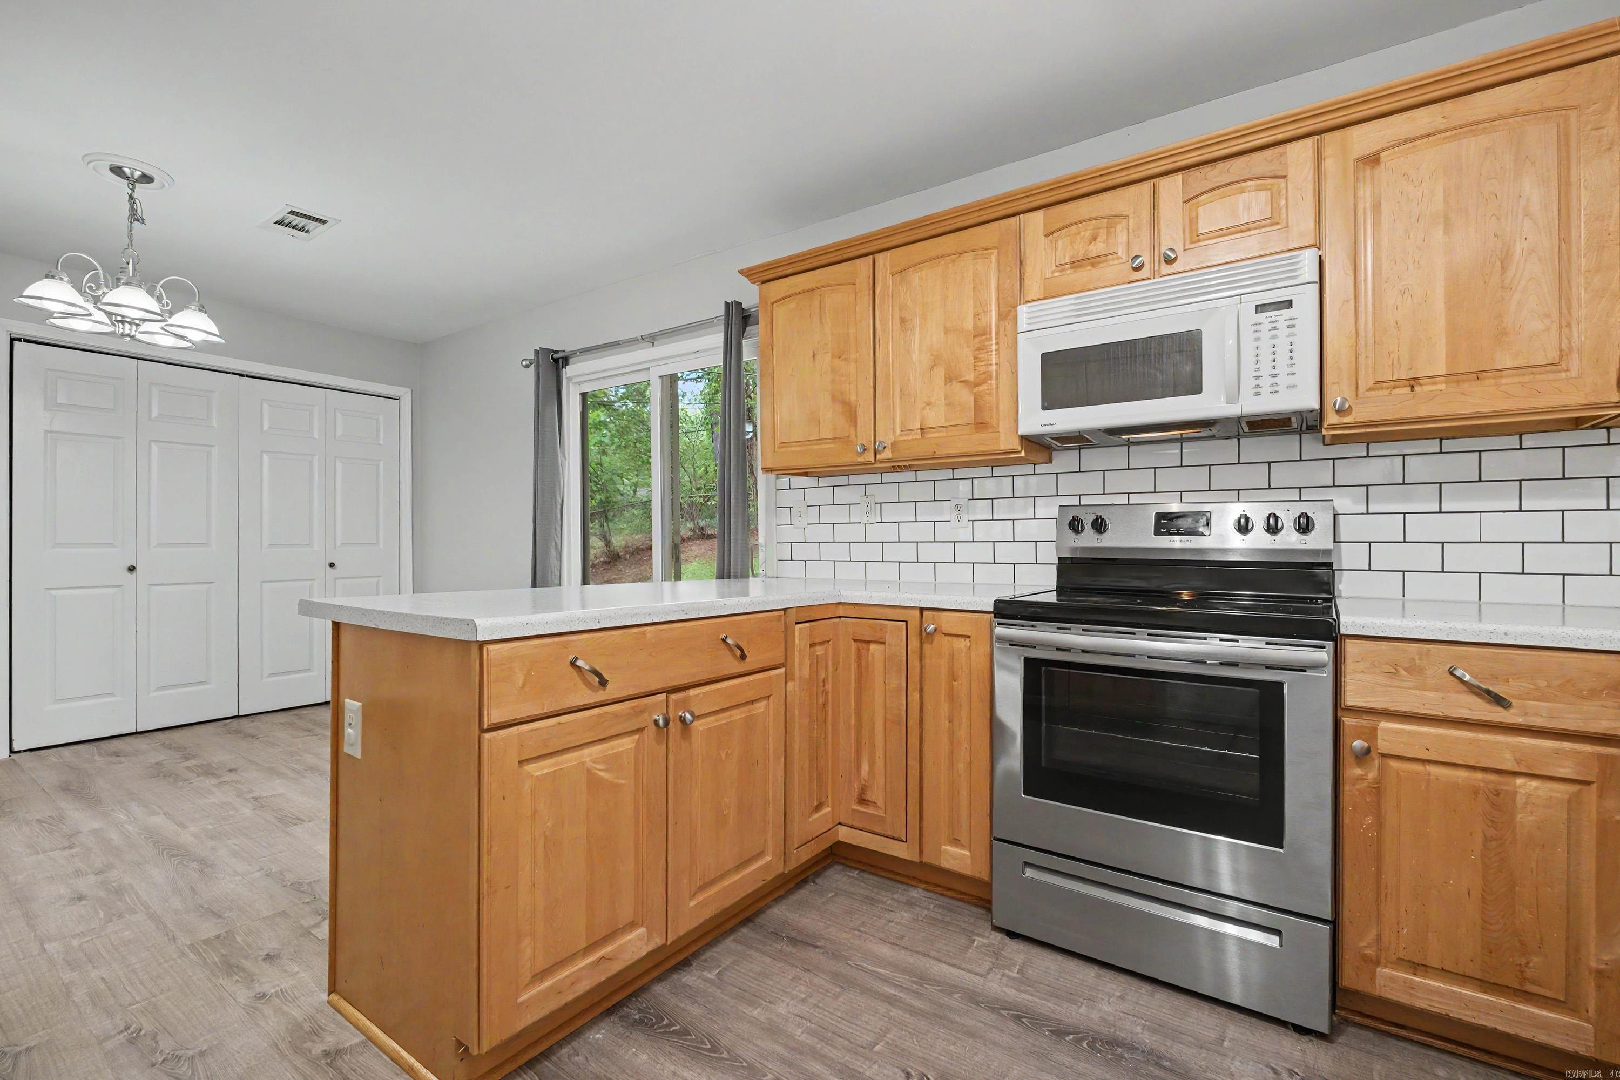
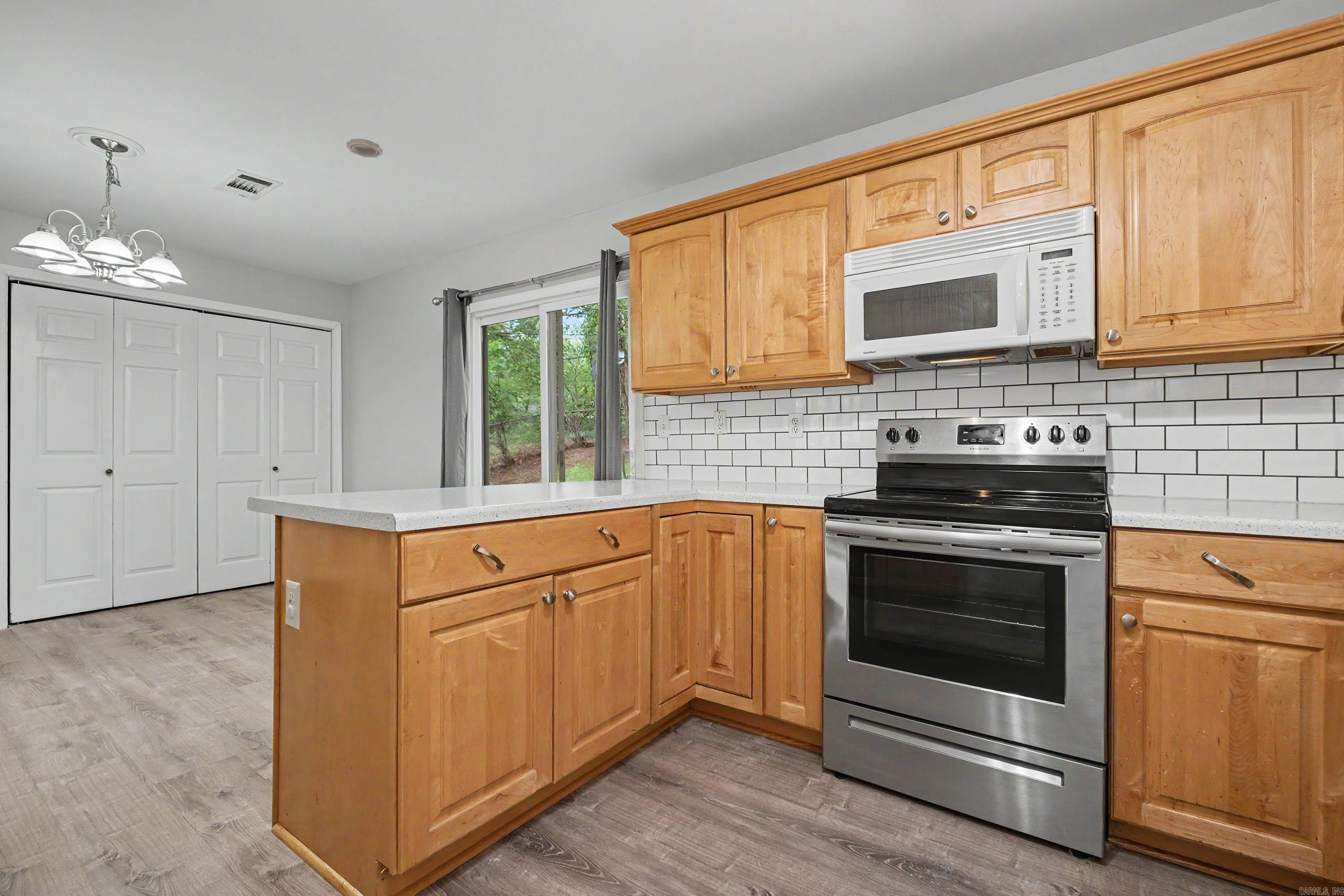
+ smoke detector [346,138,383,158]
